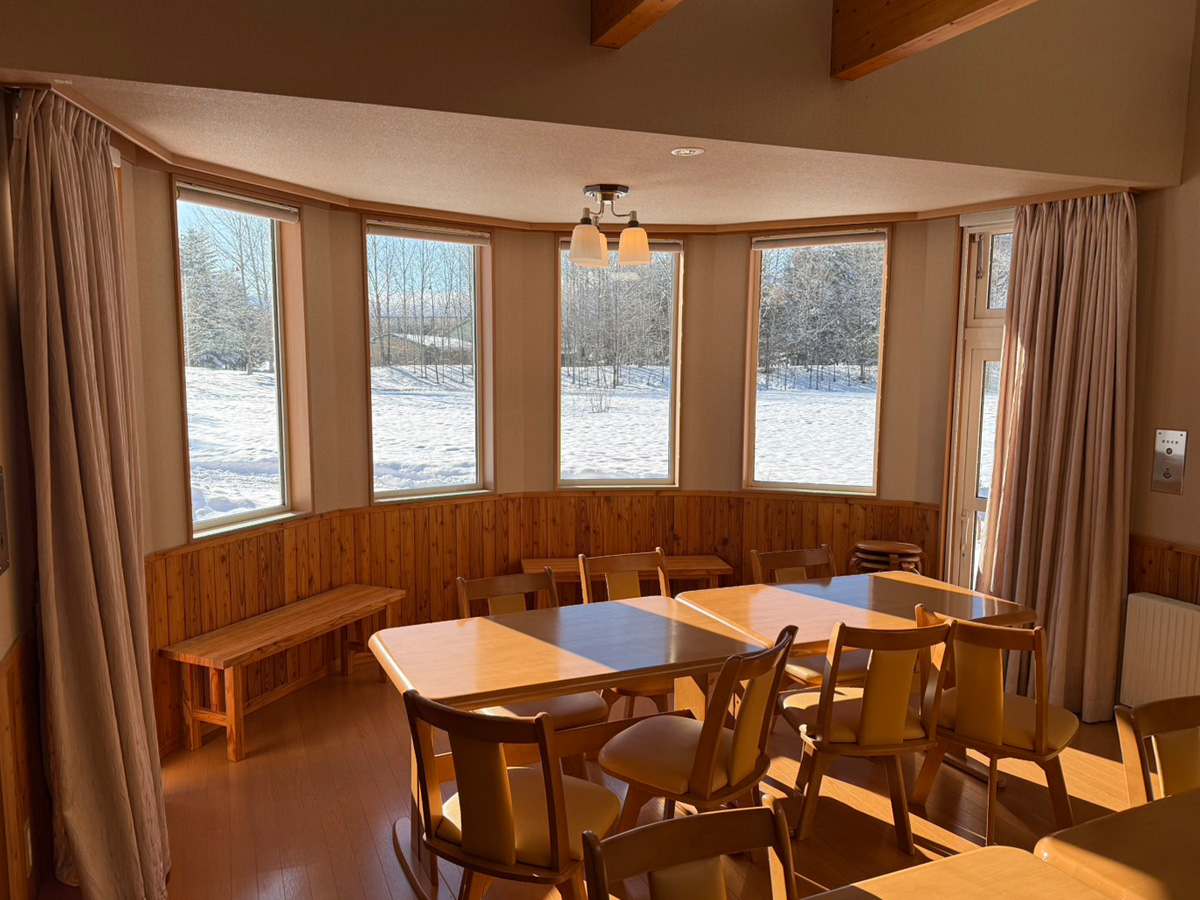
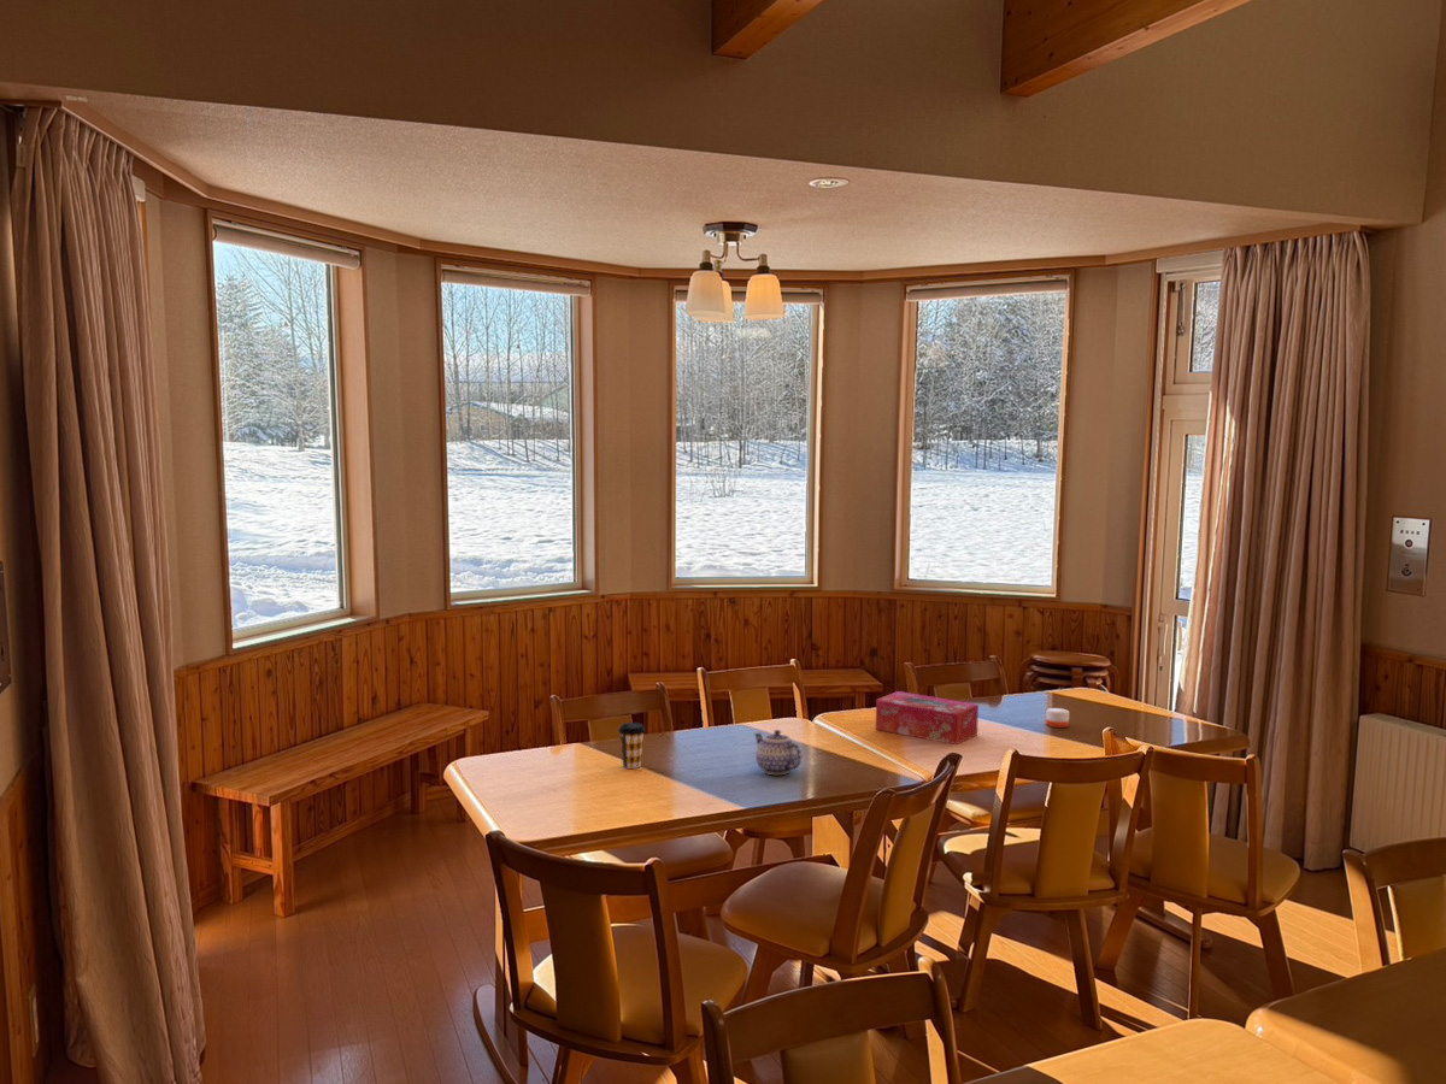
+ tissue box [875,690,980,746]
+ candle [1045,707,1070,729]
+ teapot [753,729,803,776]
+ coffee cup [617,721,647,770]
